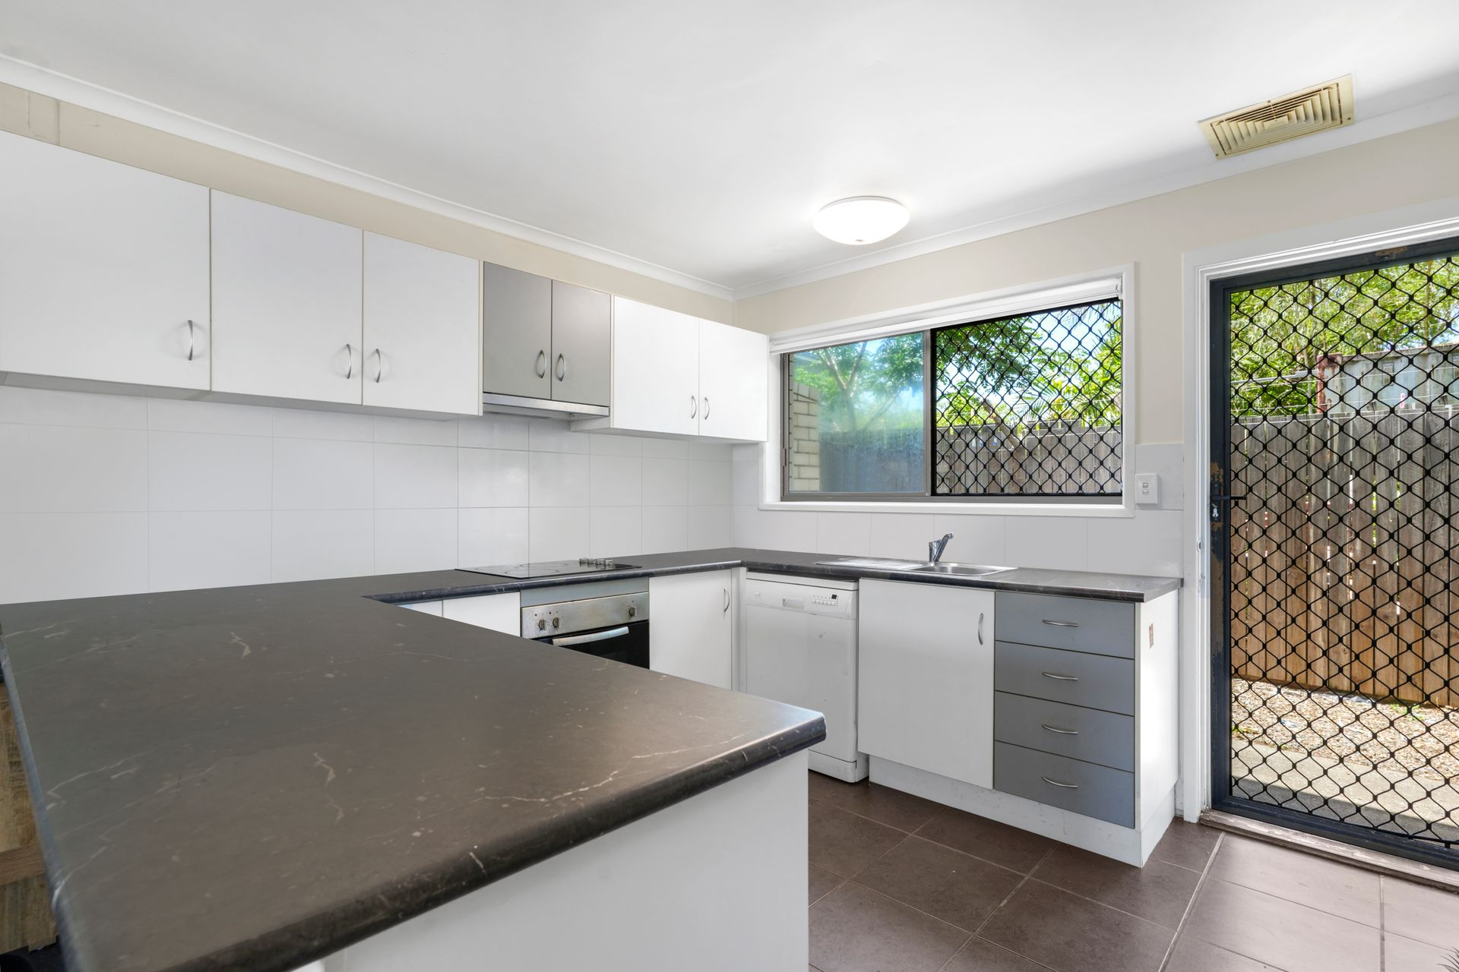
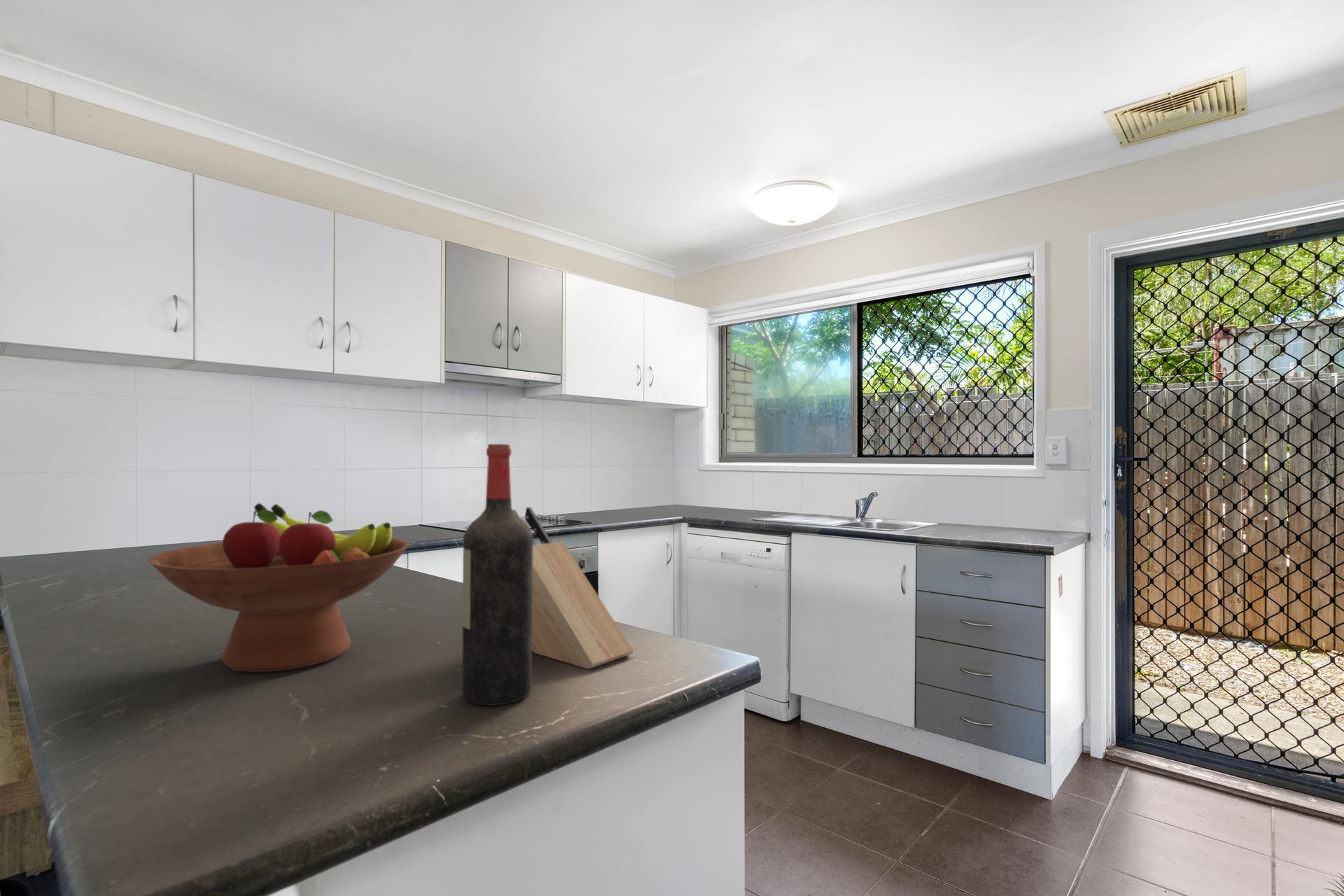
+ fruit bowl [147,503,410,673]
+ wine bottle [461,443,533,706]
+ knife block [512,506,634,670]
